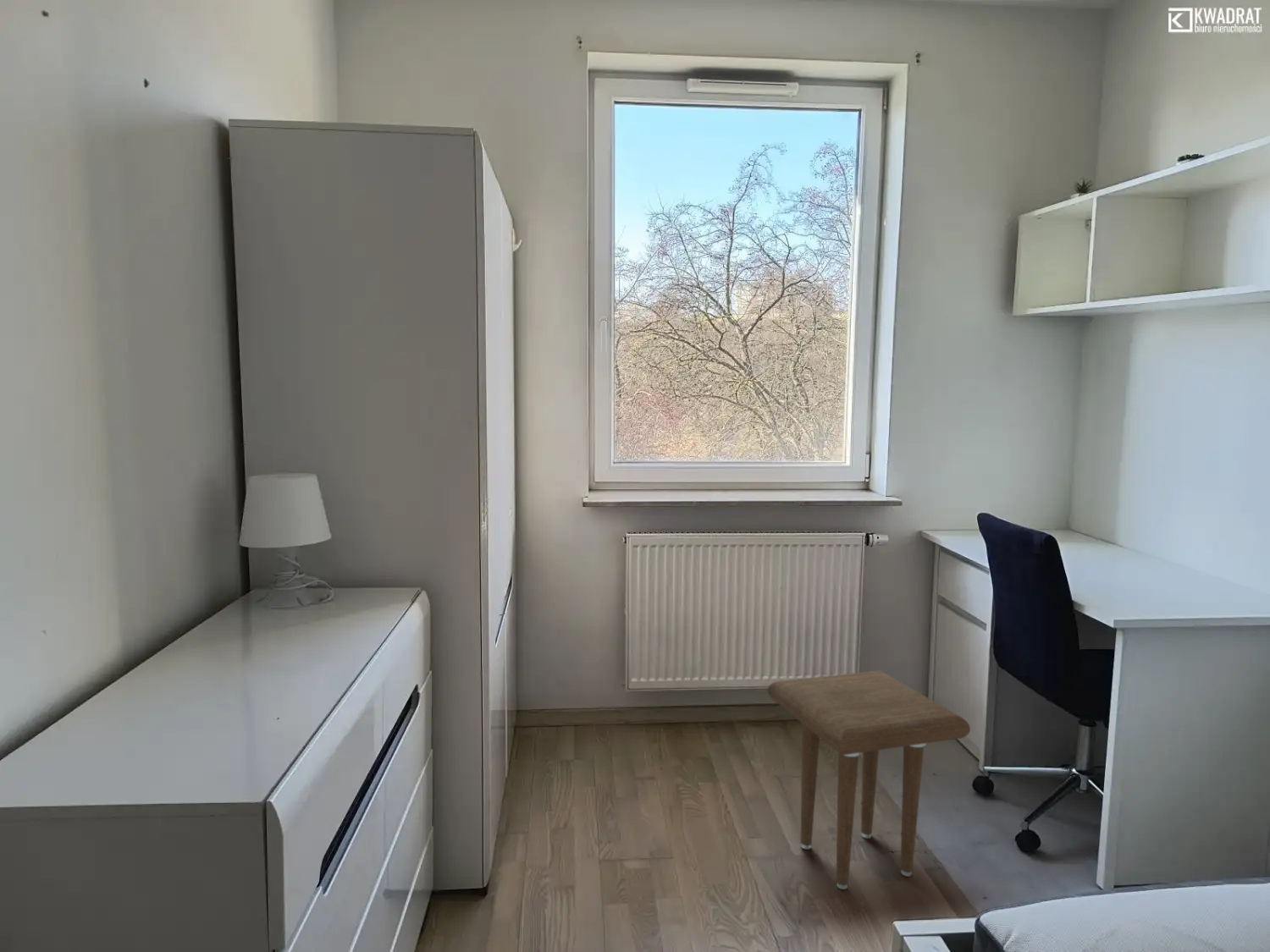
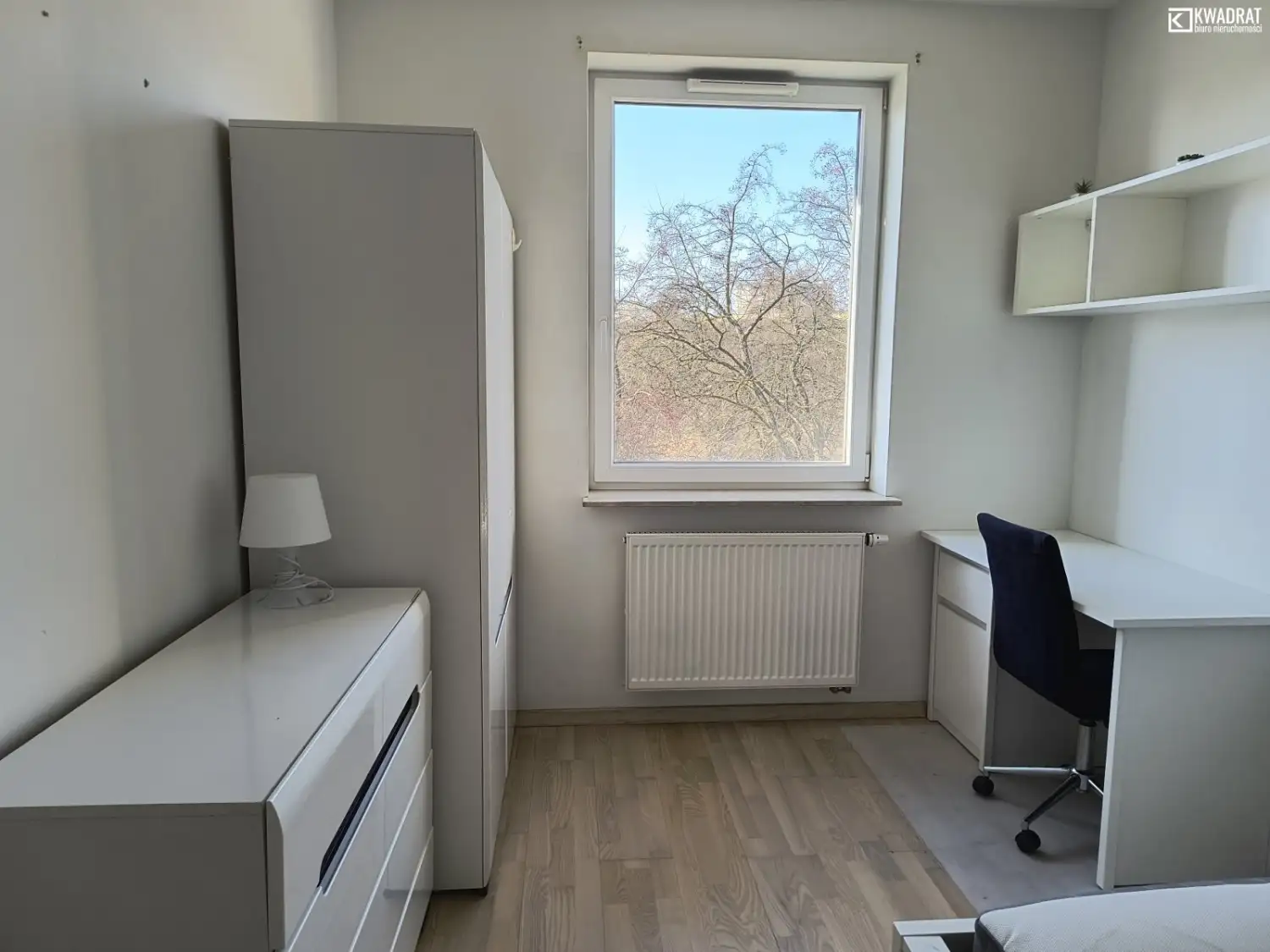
- side table [767,669,971,890]
